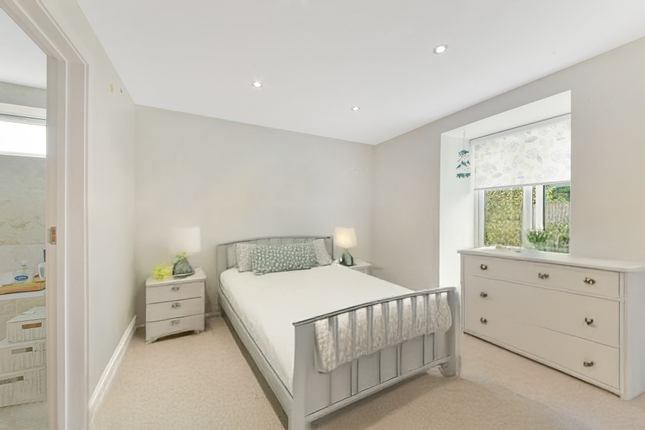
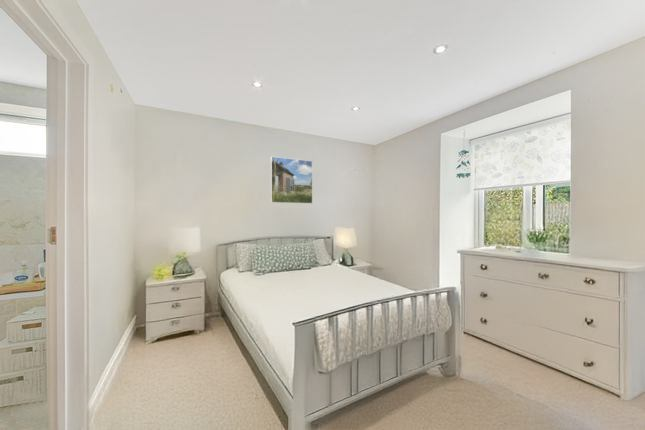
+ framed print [270,156,313,205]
